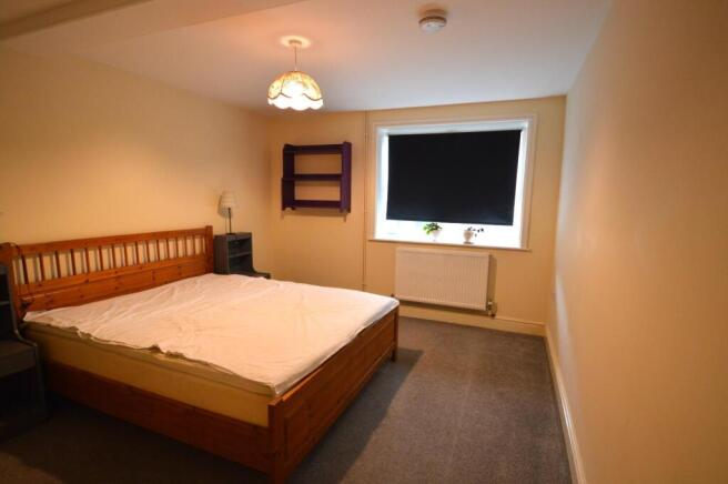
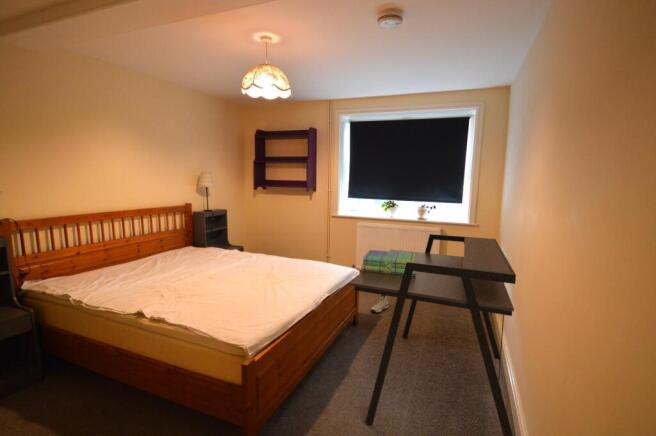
+ sneaker [370,295,390,314]
+ desk [349,233,517,436]
+ stack of books [360,249,416,276]
